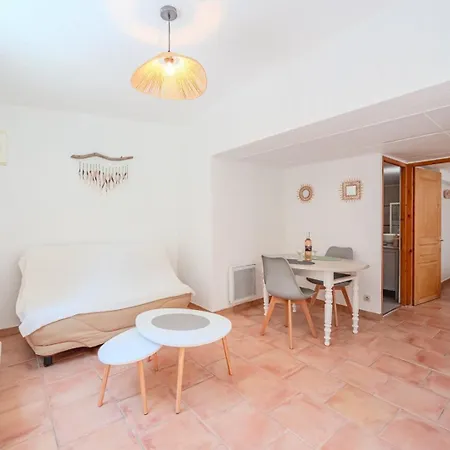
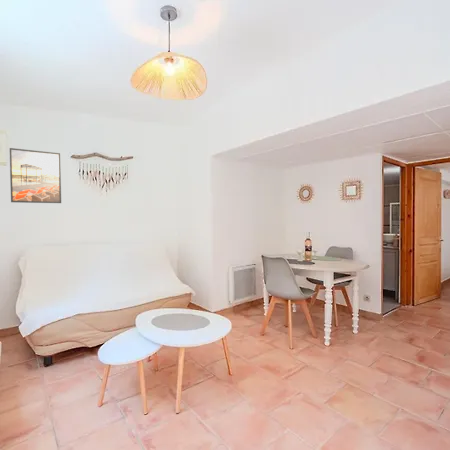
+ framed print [8,147,62,204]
